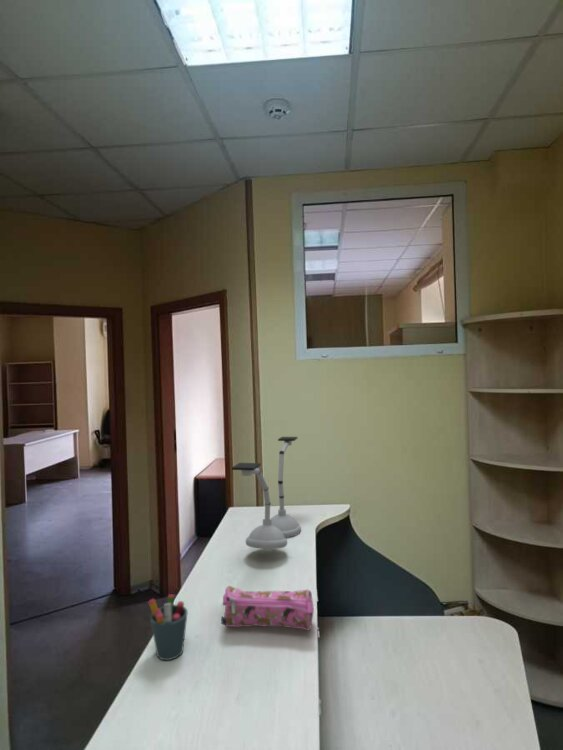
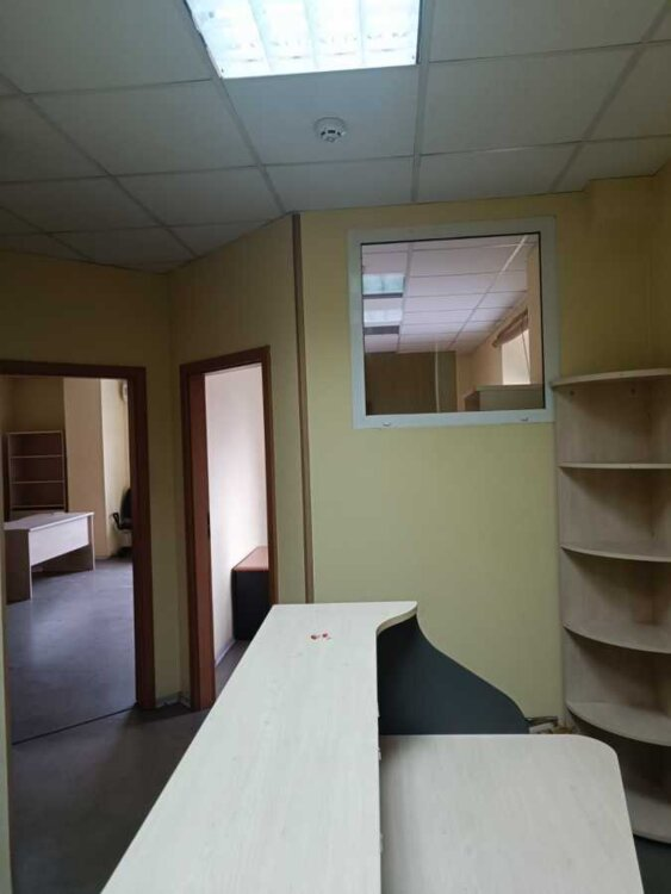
- pen holder [147,593,189,661]
- desk lamp [231,436,302,550]
- pencil case [220,585,315,632]
